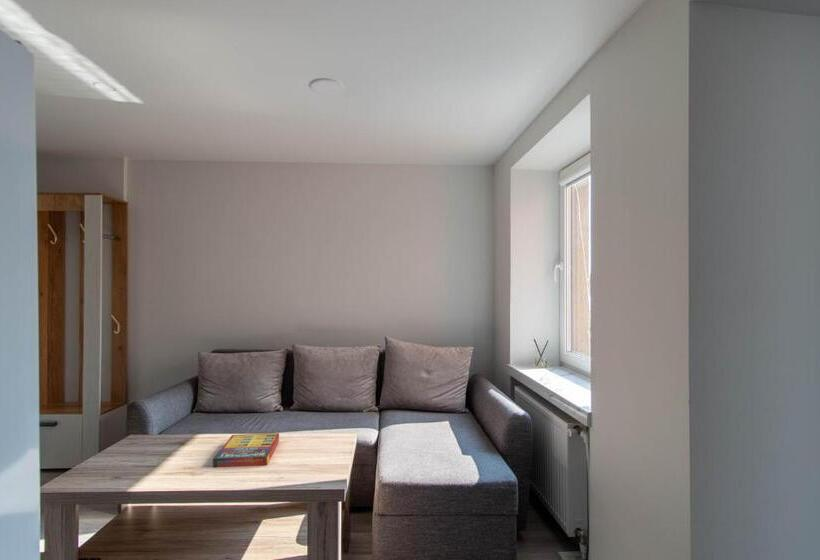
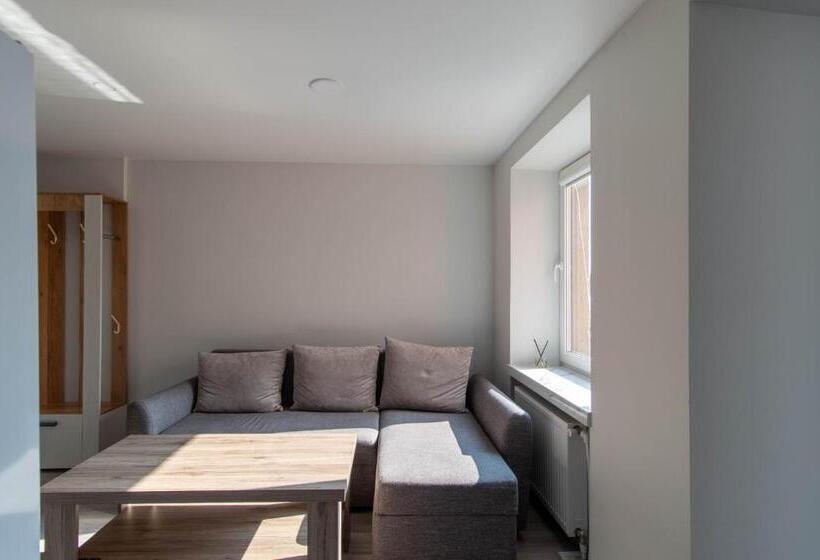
- game compilation box [212,432,280,468]
